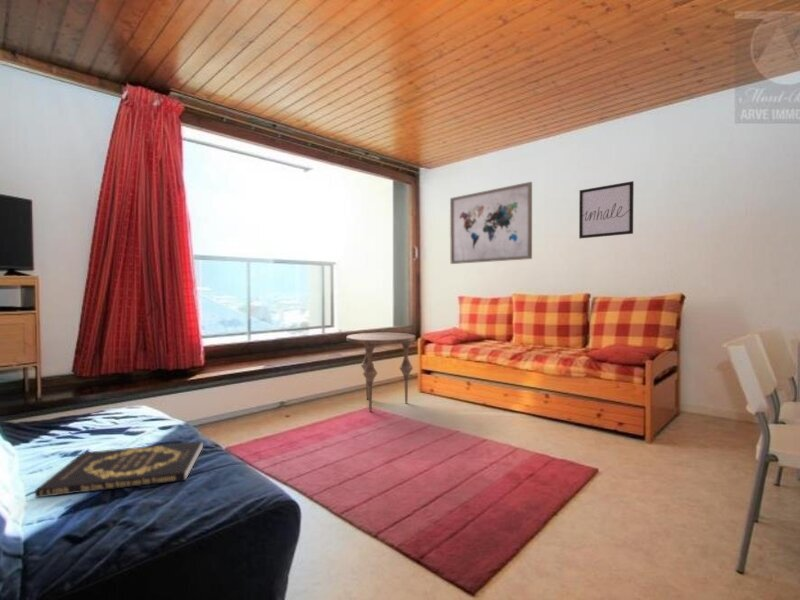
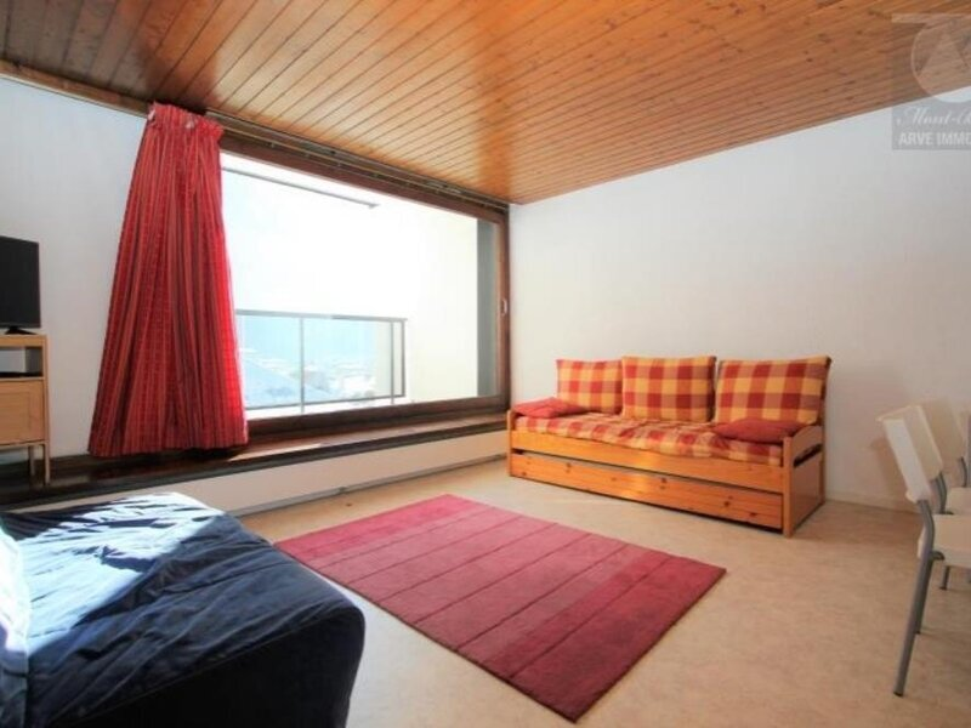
- side table [345,332,416,413]
- wall art [449,181,533,265]
- wall art [578,180,635,240]
- book [34,440,204,499]
